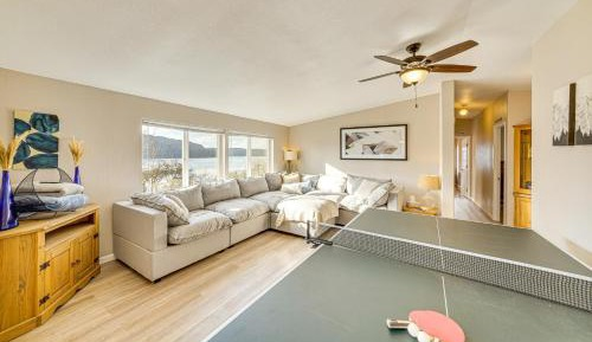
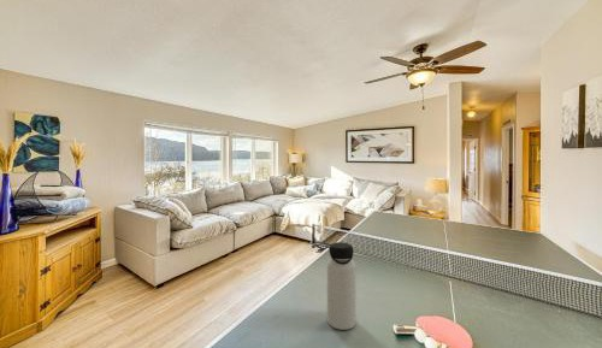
+ water bottle [325,241,358,331]
